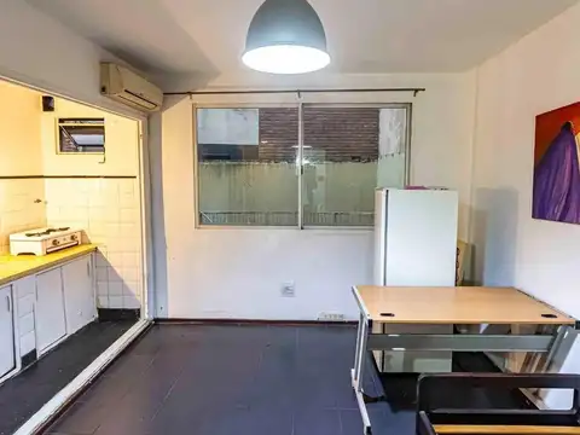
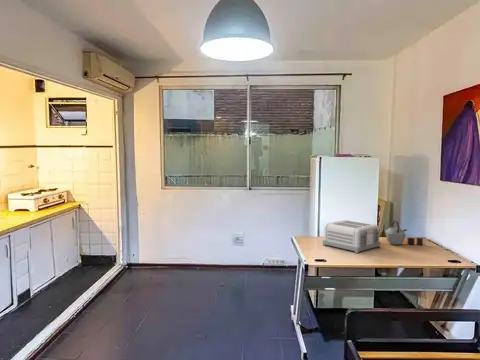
+ toaster [322,219,381,254]
+ kettle [384,219,424,246]
